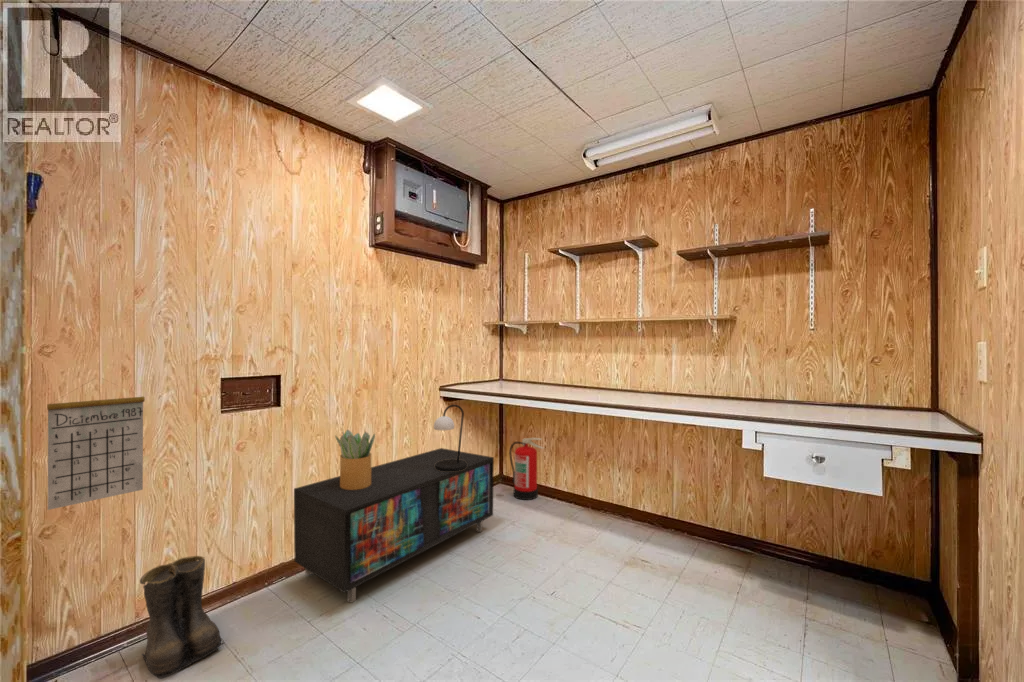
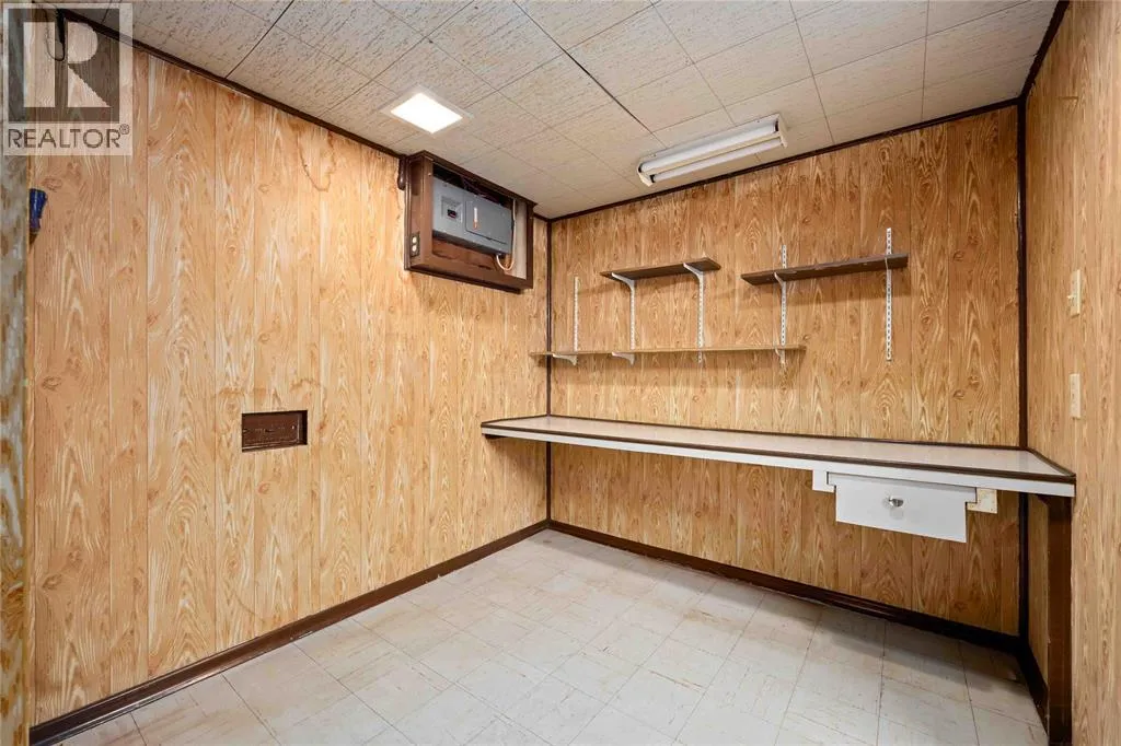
- potted plant [334,428,376,490]
- boots [139,555,226,680]
- calendar [46,378,146,511]
- fire extinguisher [508,437,545,501]
- storage cabinet [293,447,495,604]
- table lamp [433,404,467,471]
